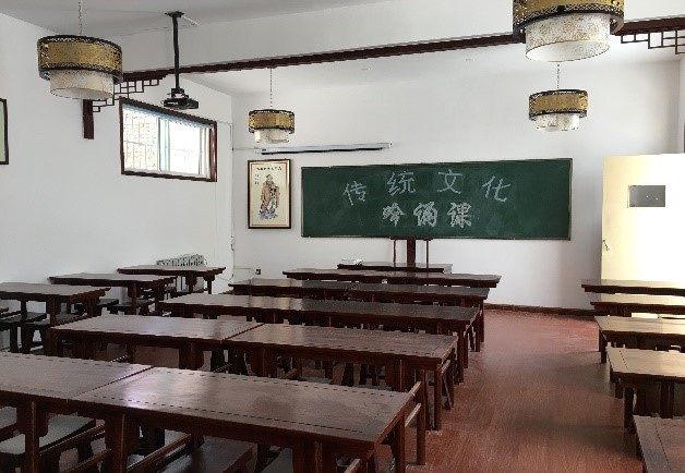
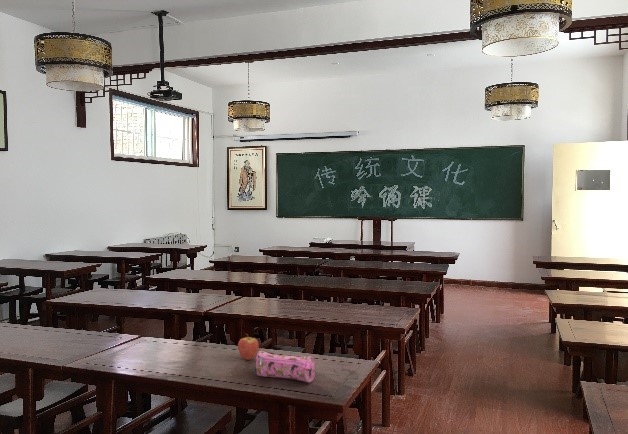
+ fruit [237,333,260,361]
+ pencil case [253,350,317,383]
